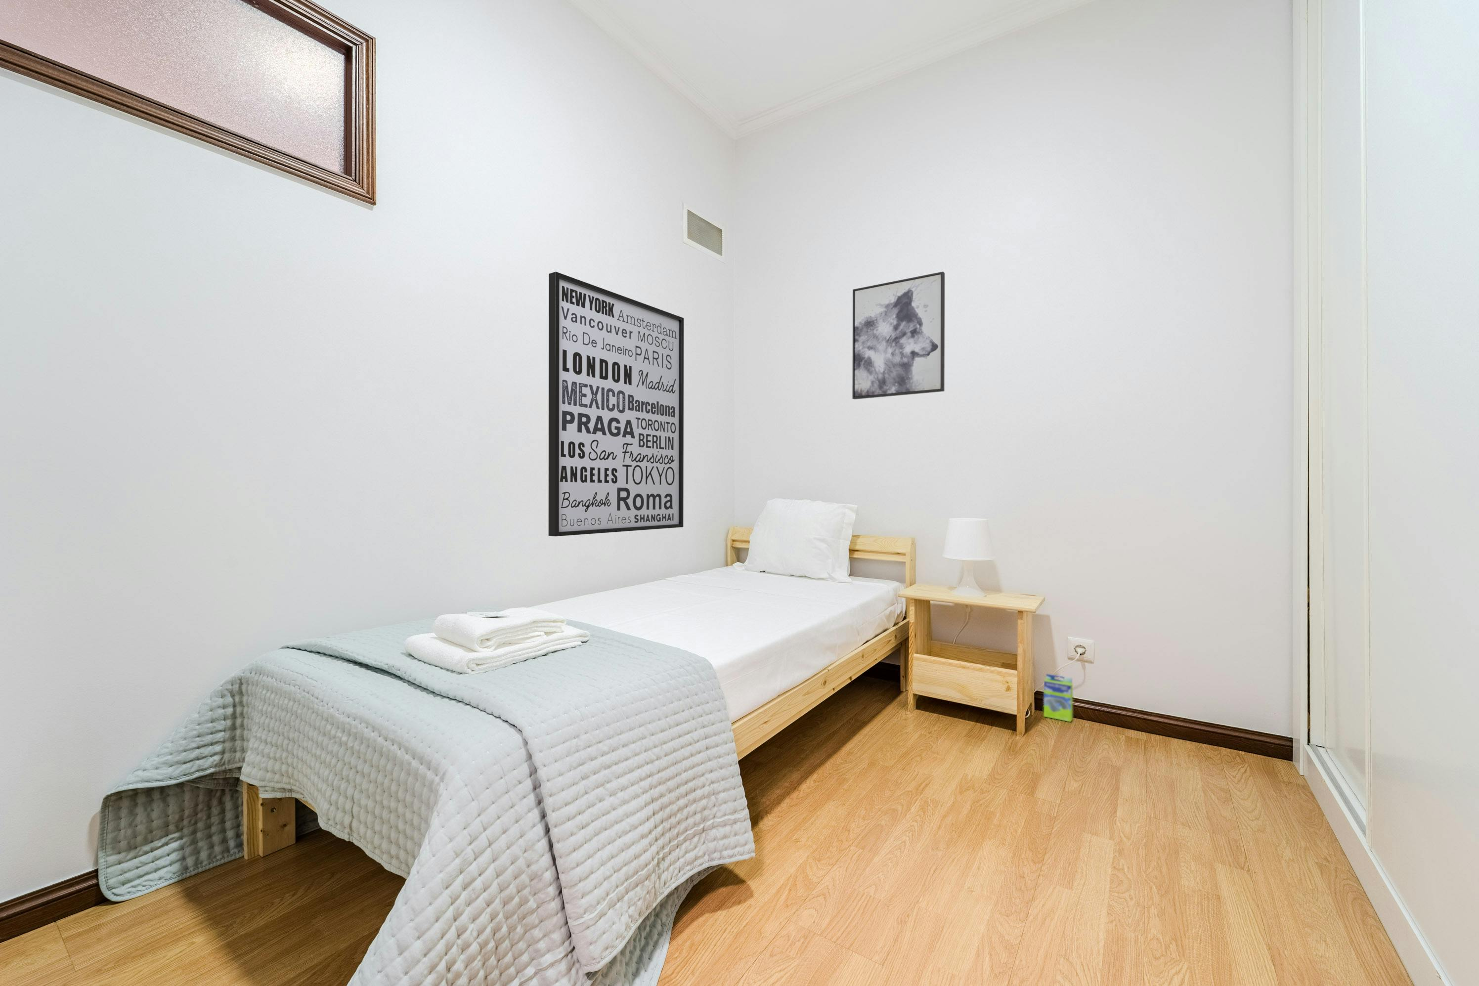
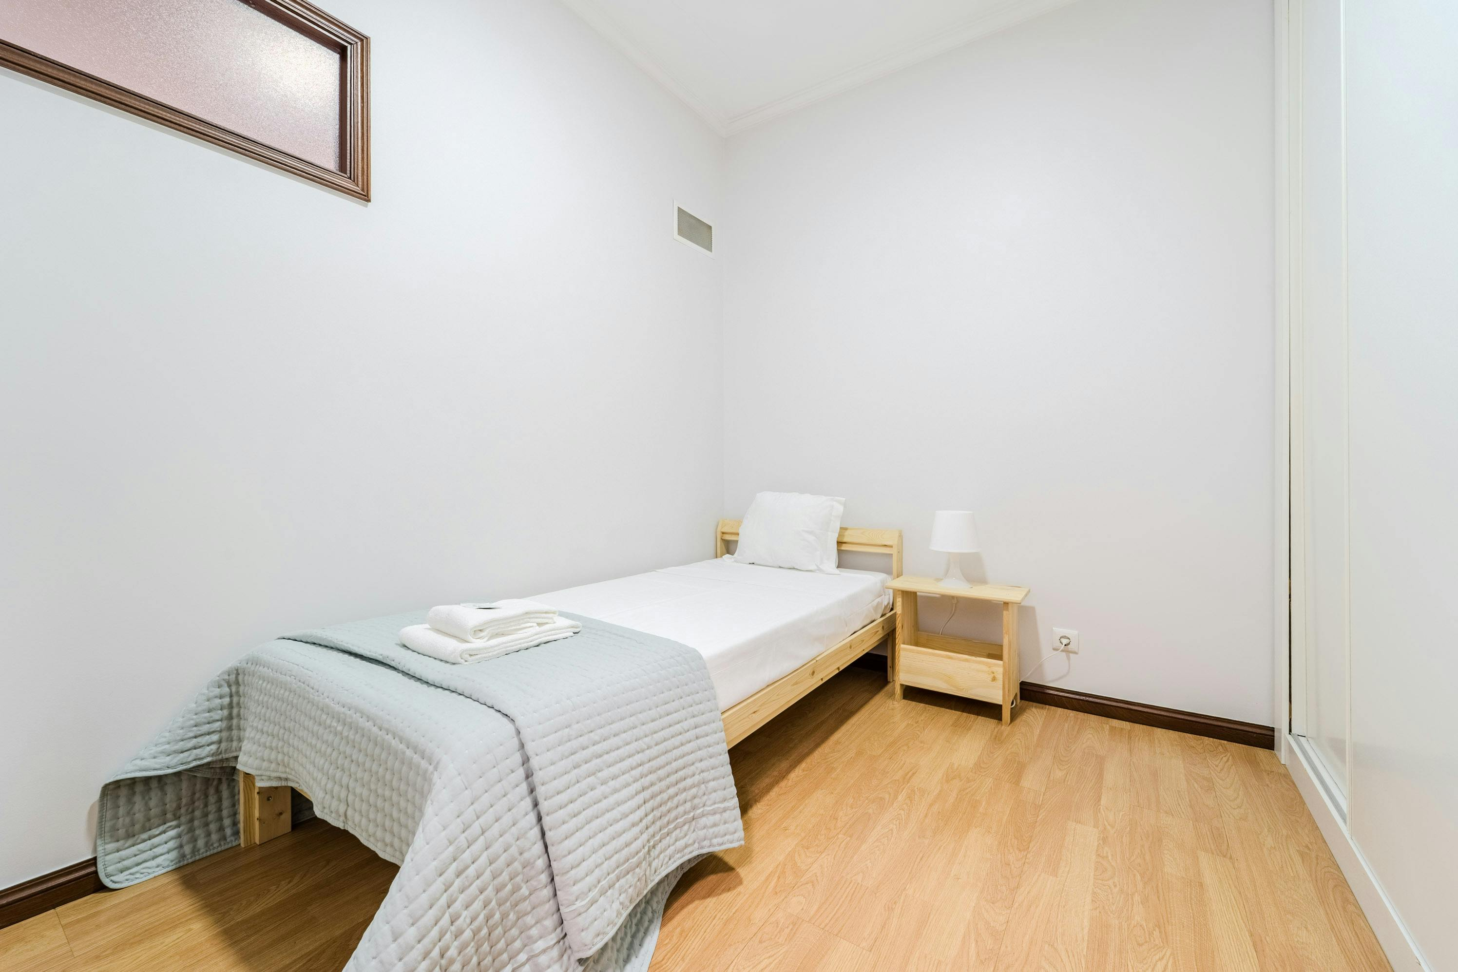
- wall art [852,271,945,399]
- wall art [548,272,684,537]
- box [1043,673,1073,723]
